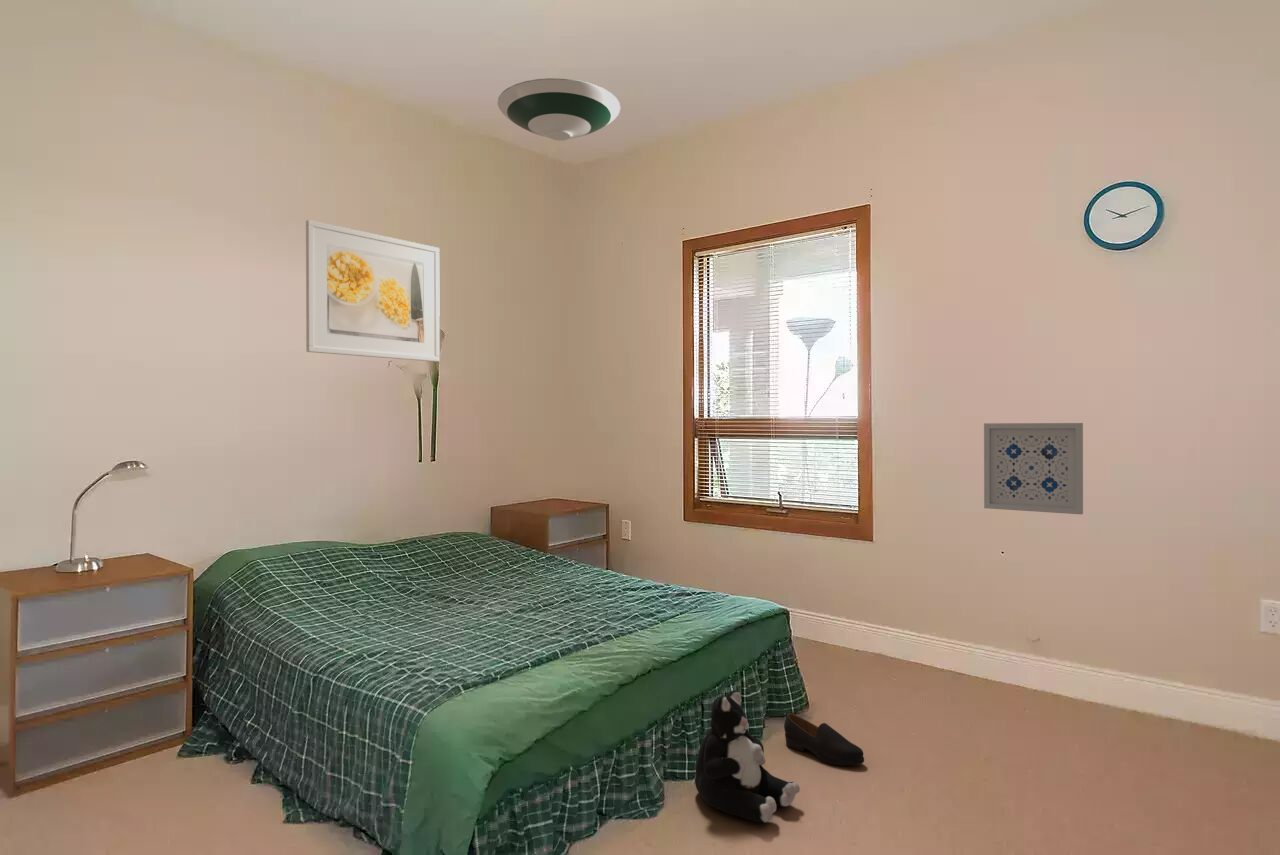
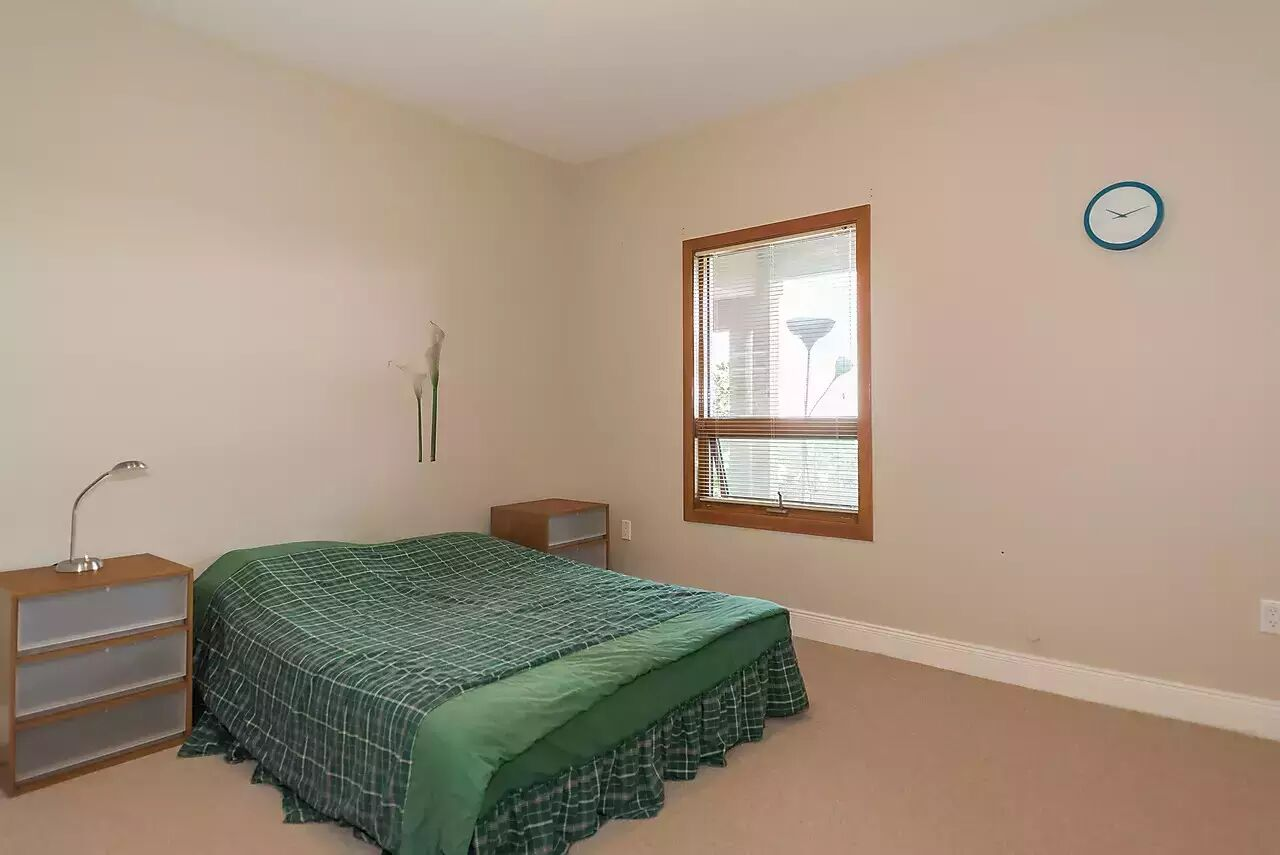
- plush toy [694,690,801,824]
- shoe [783,712,865,766]
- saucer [497,77,621,142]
- wall art [983,422,1084,515]
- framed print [305,219,441,363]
